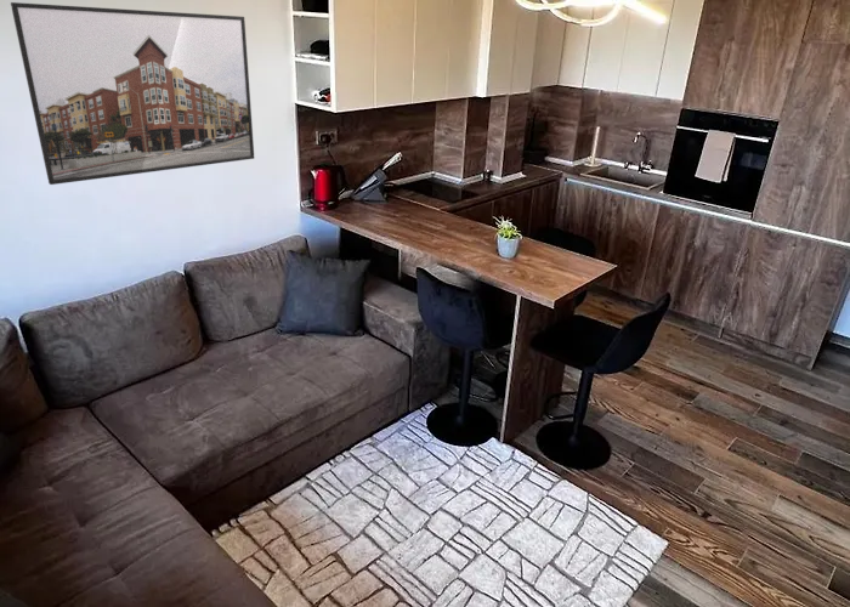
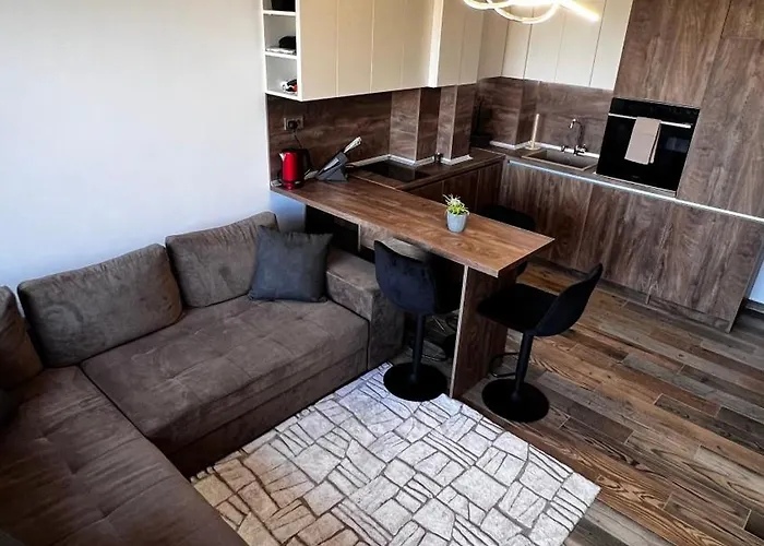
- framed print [10,1,255,186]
